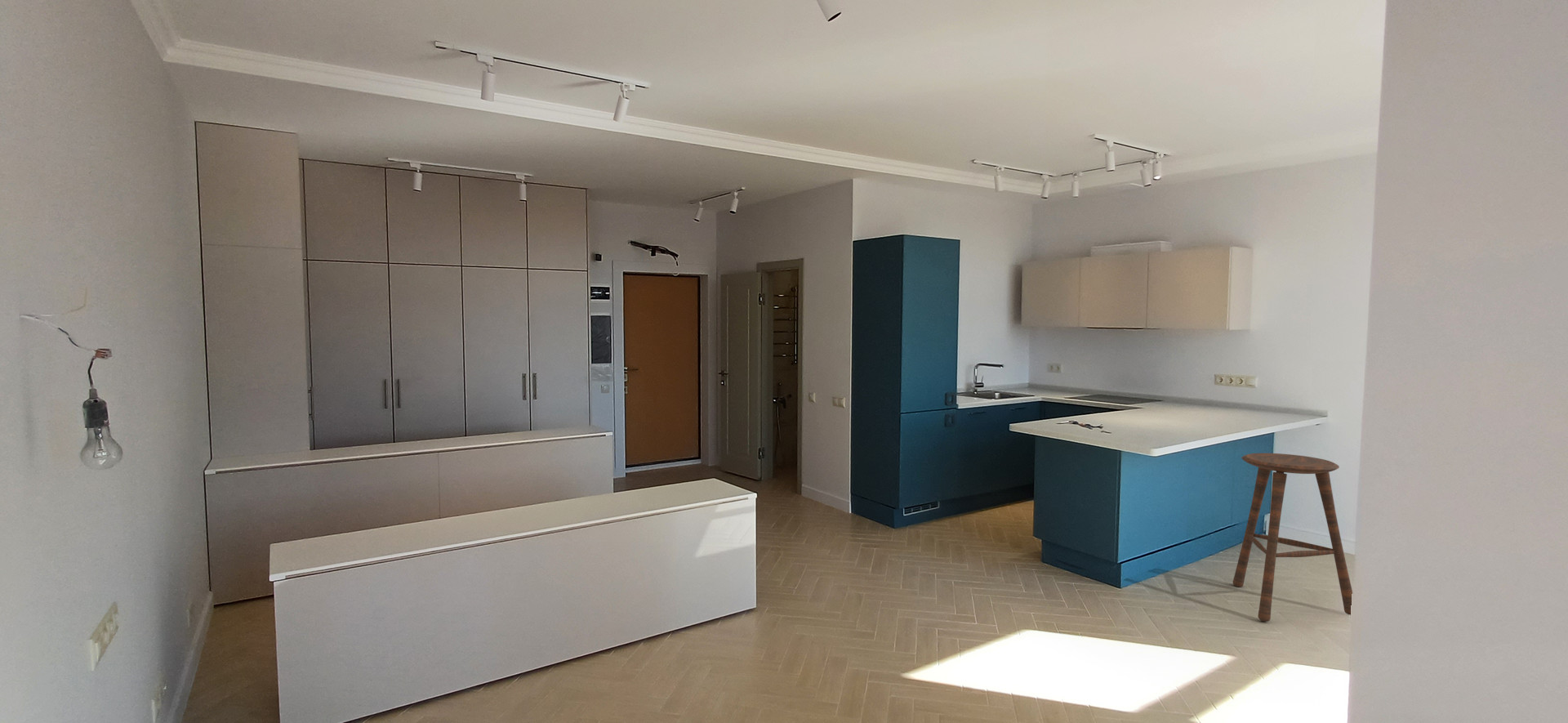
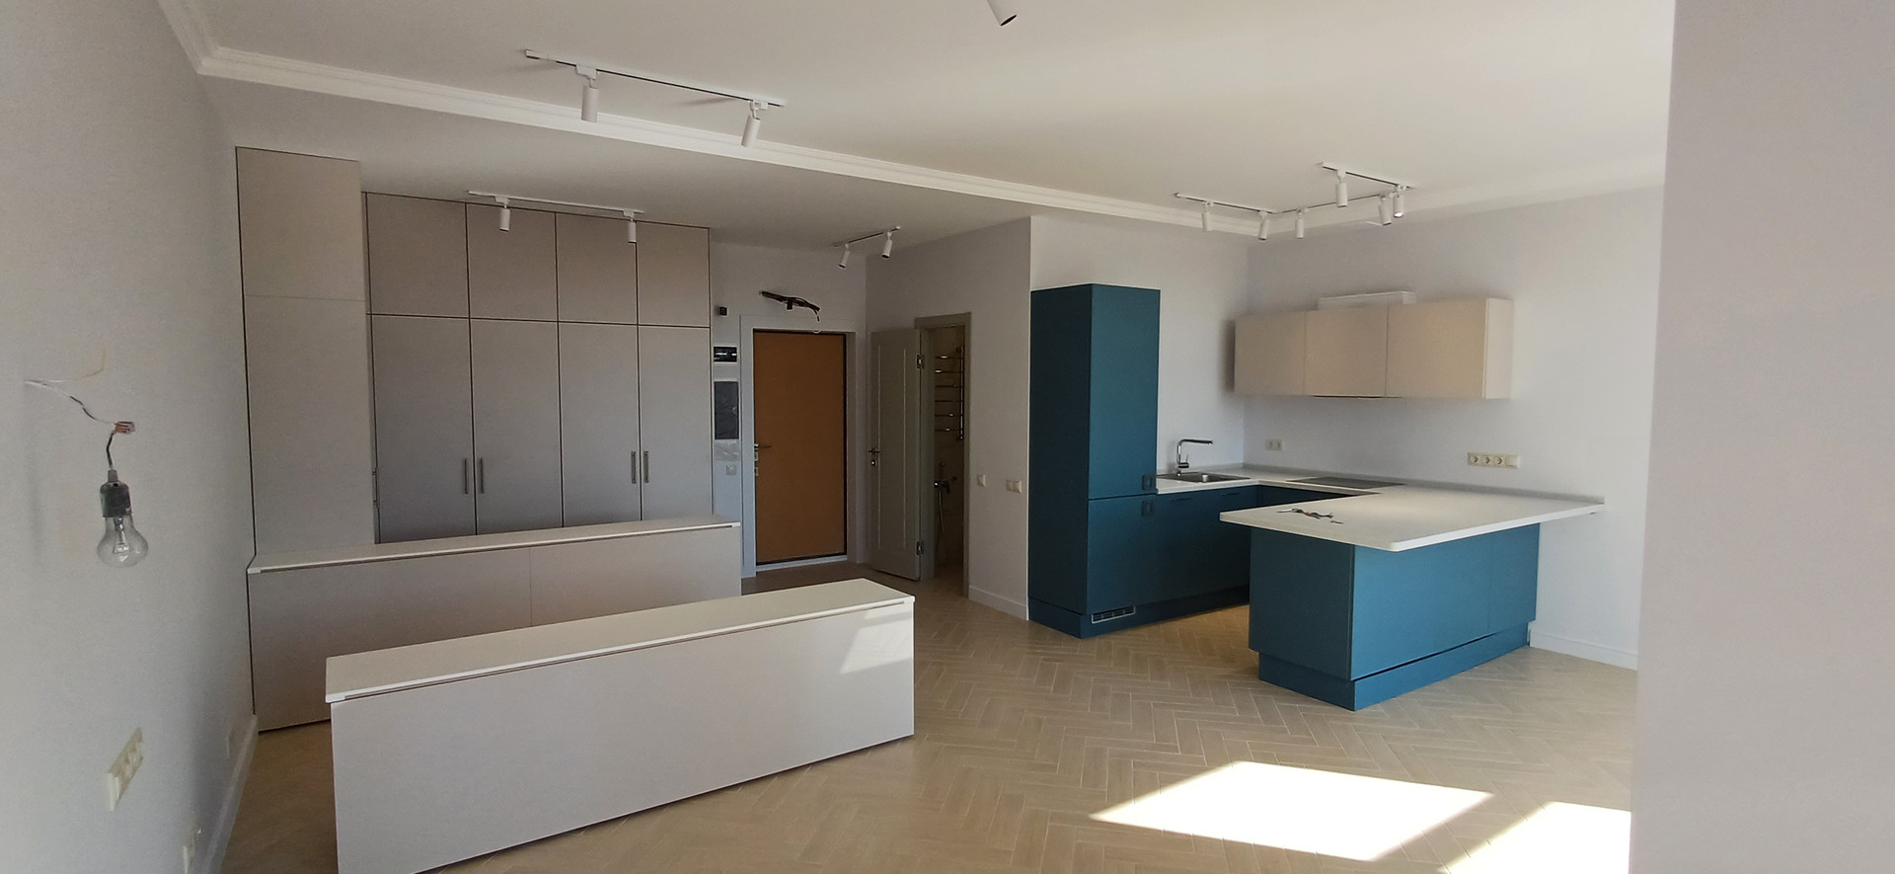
- bar stool [1232,453,1353,623]
